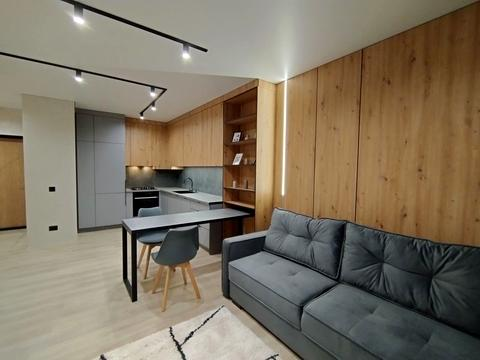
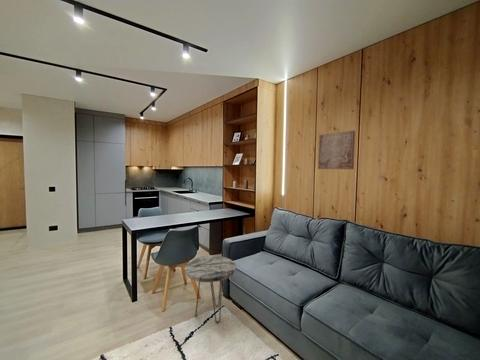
+ side table [184,255,237,324]
+ wall art [317,130,356,170]
